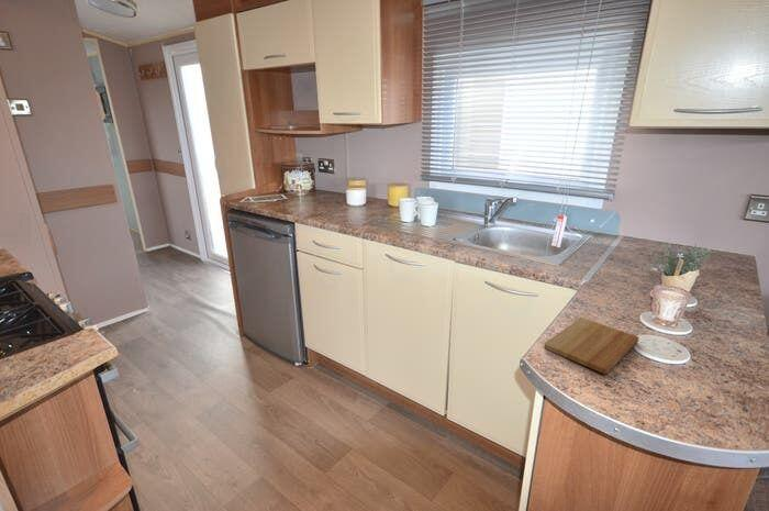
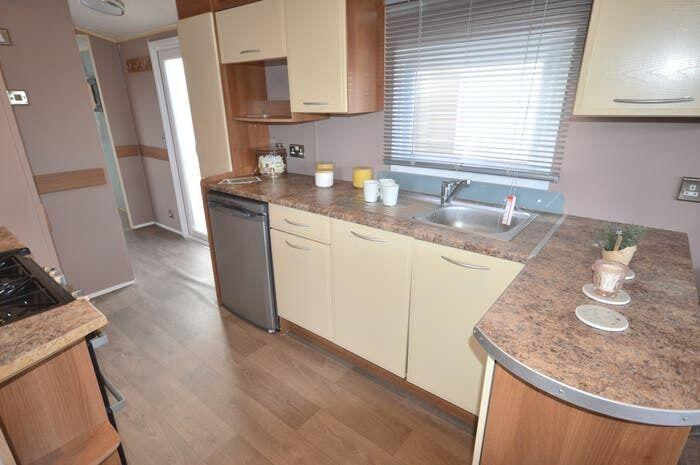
- cutting board [544,316,640,375]
